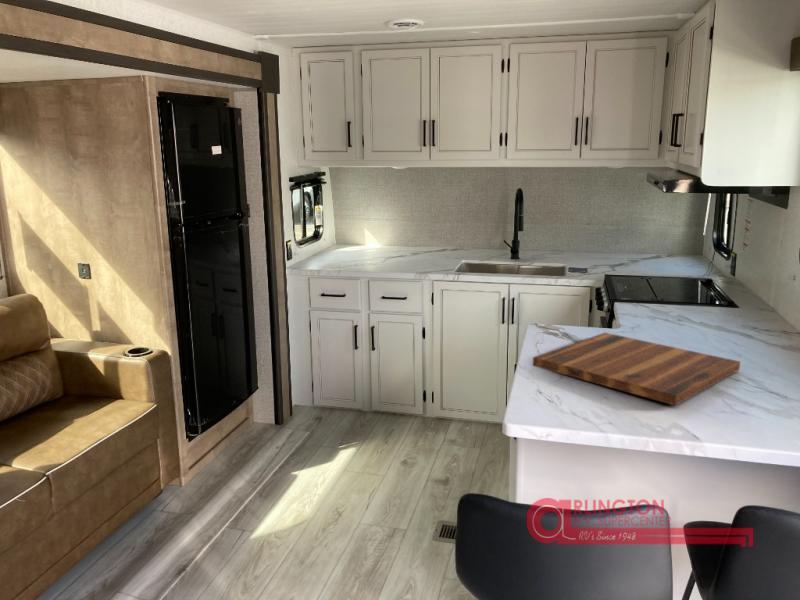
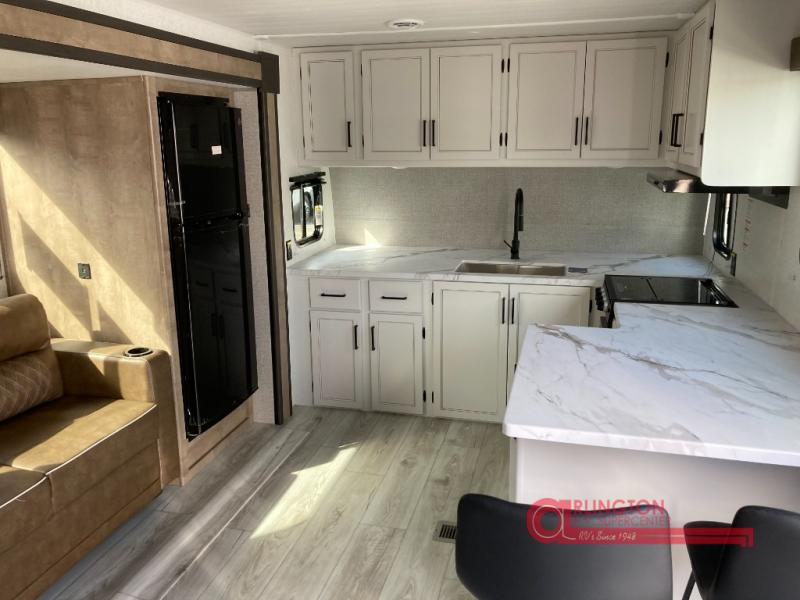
- cutting board [532,332,741,407]
